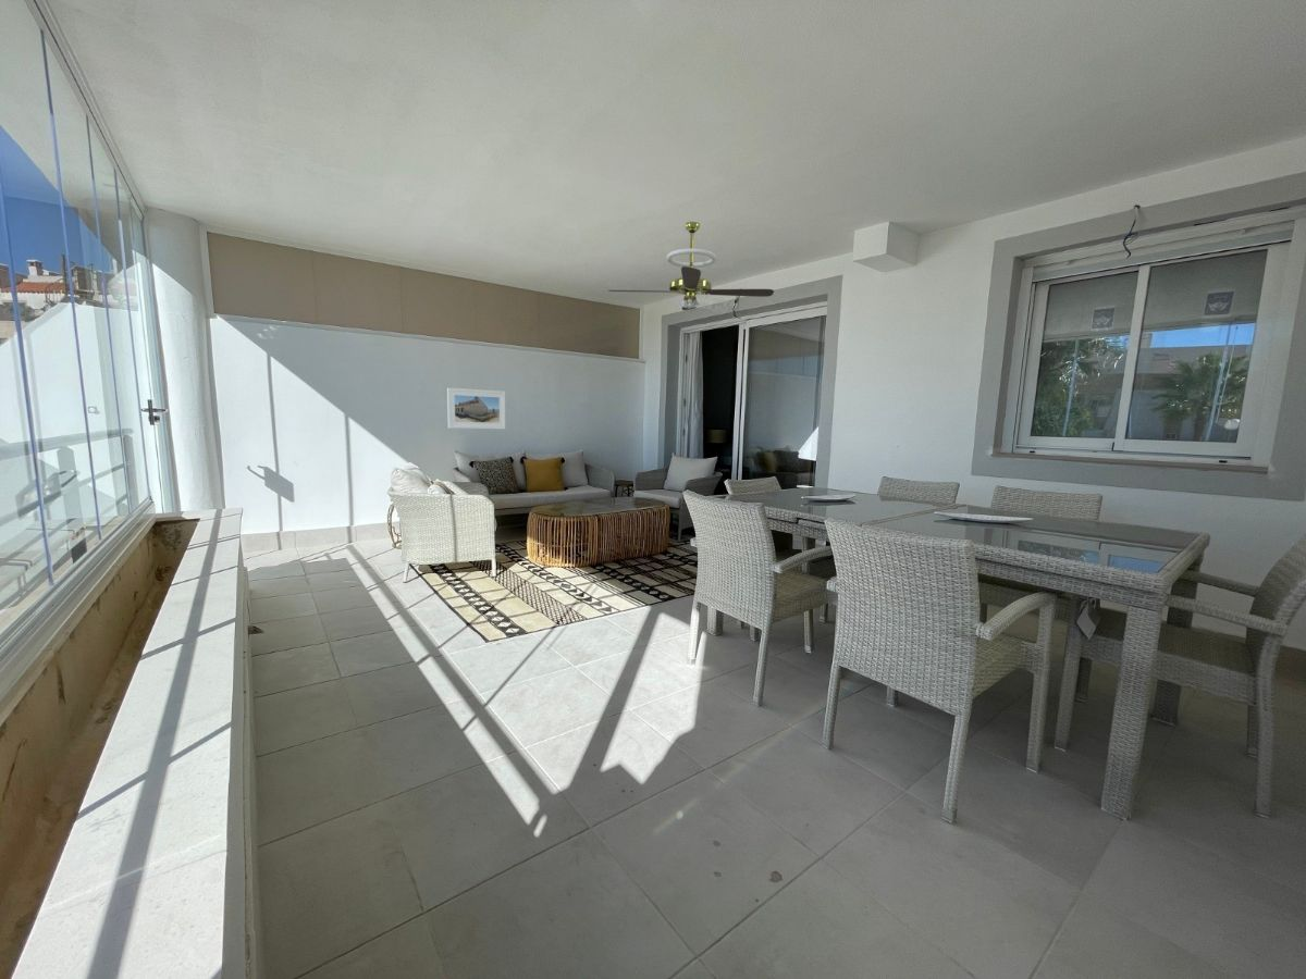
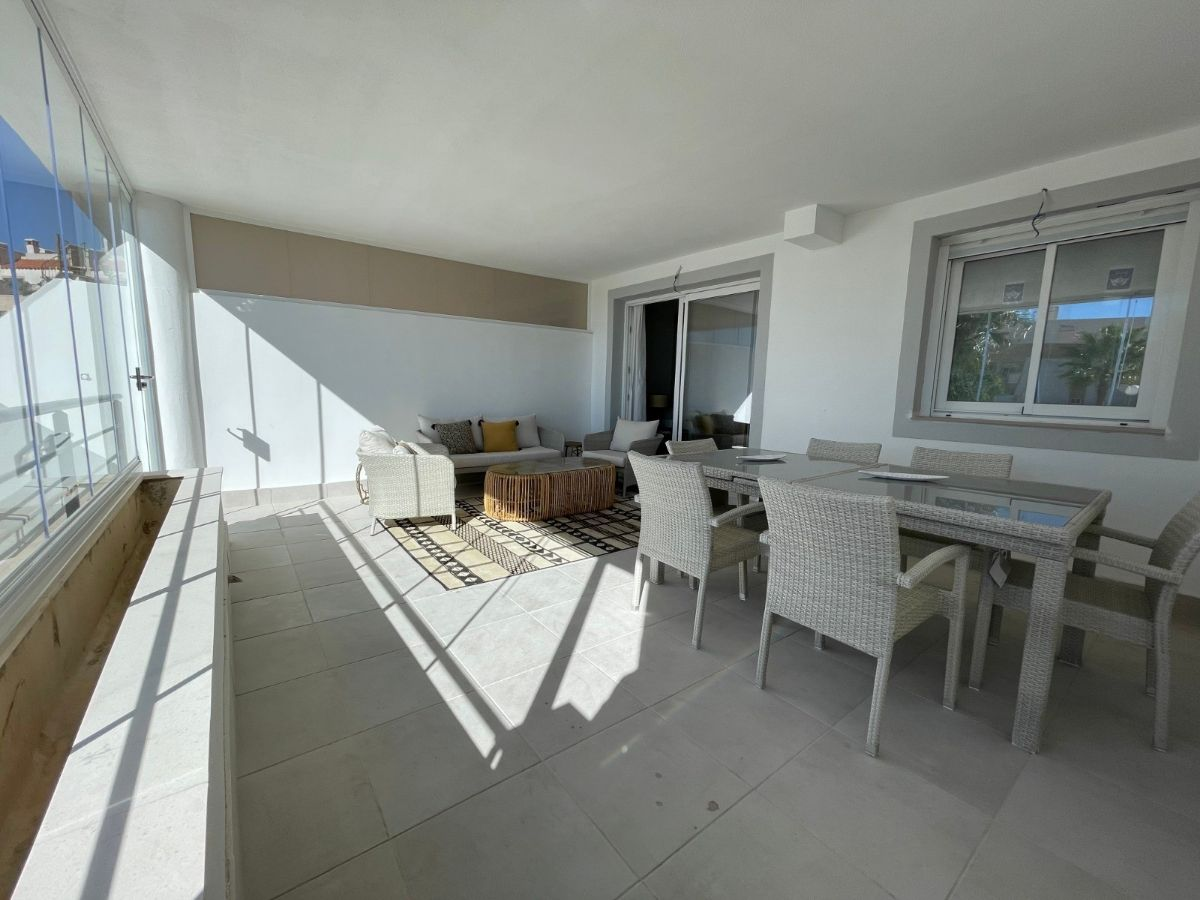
- ceiling fan [607,221,775,314]
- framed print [446,387,506,430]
